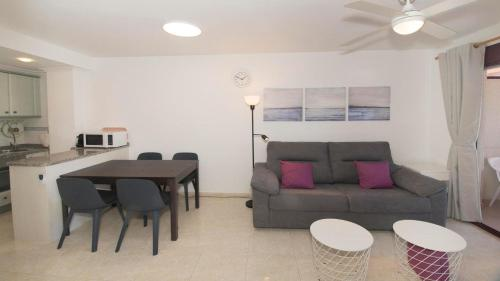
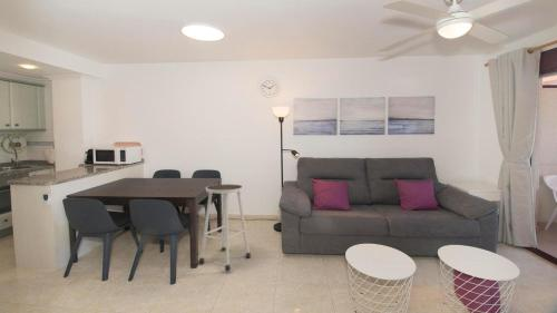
+ stool [198,183,252,272]
